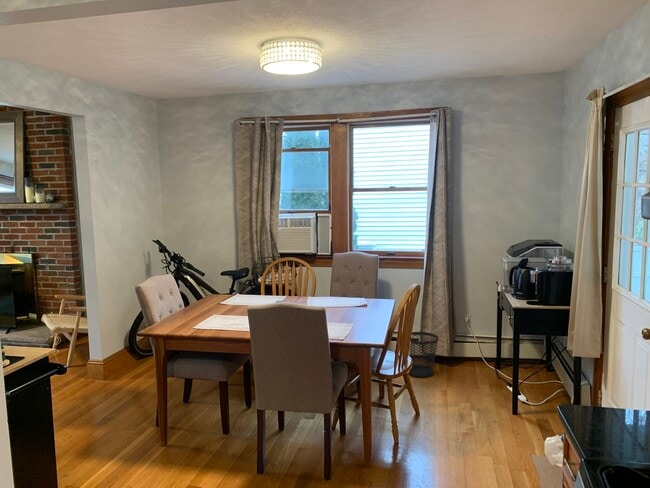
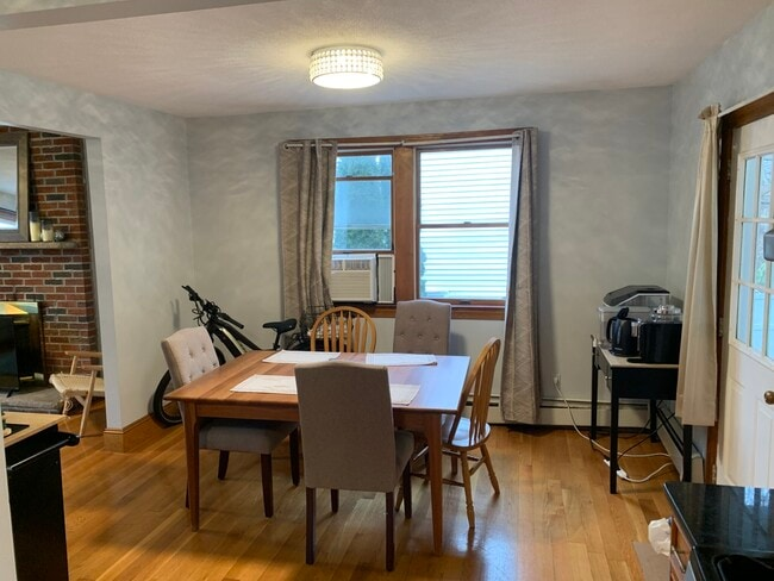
- wastebasket [407,331,439,378]
